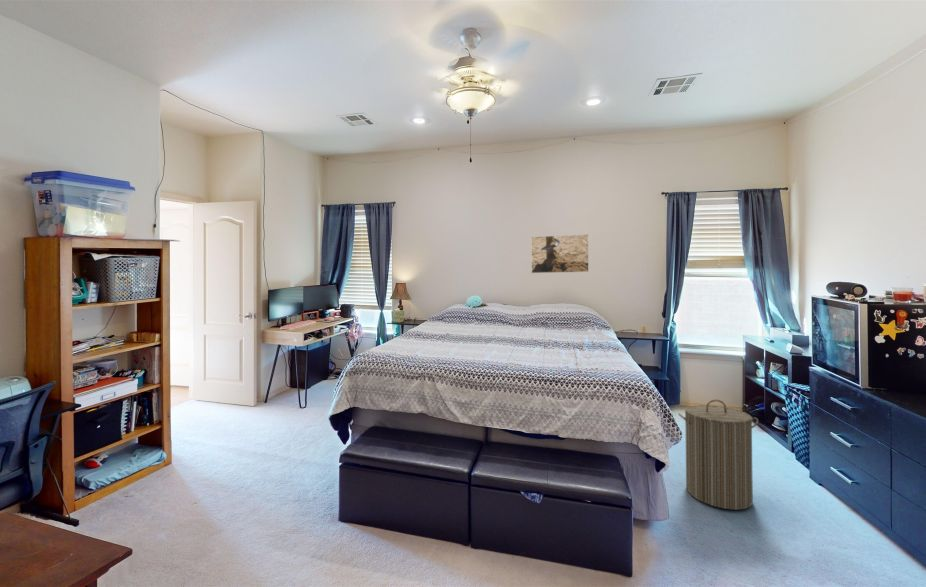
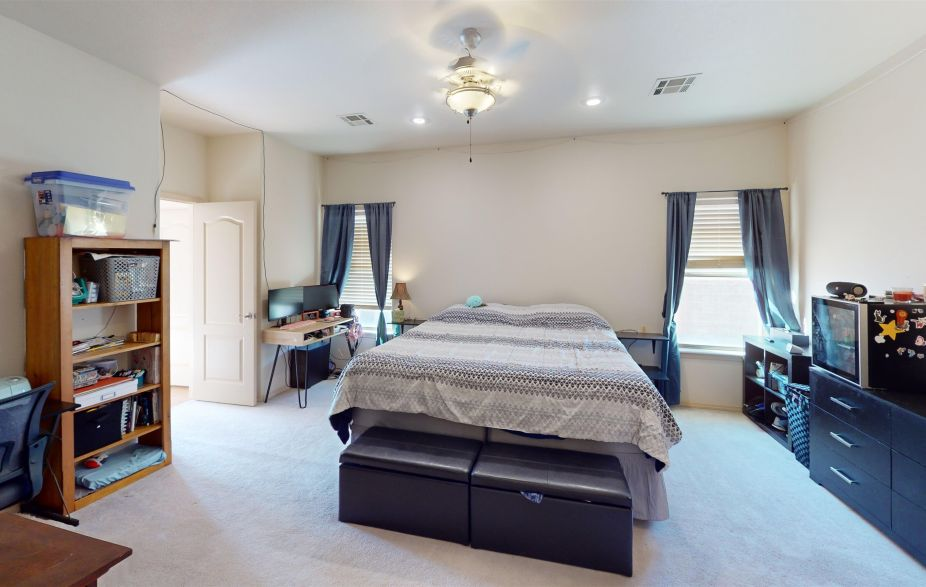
- laundry hamper [677,399,759,511]
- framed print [530,233,590,274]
